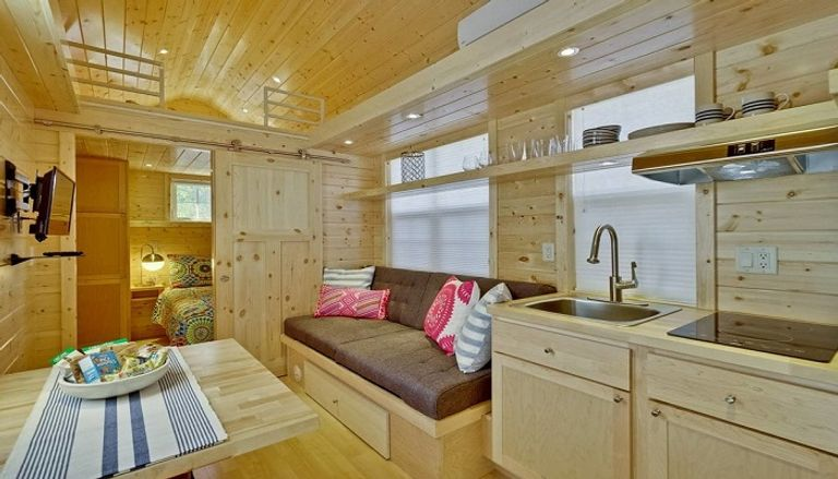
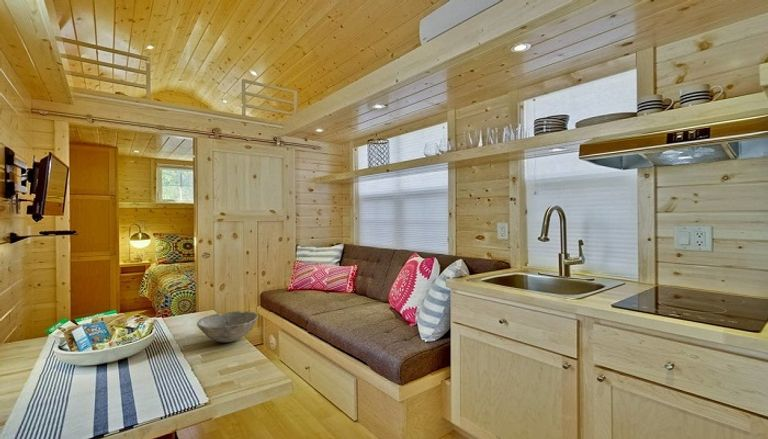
+ bowl [196,310,259,343]
